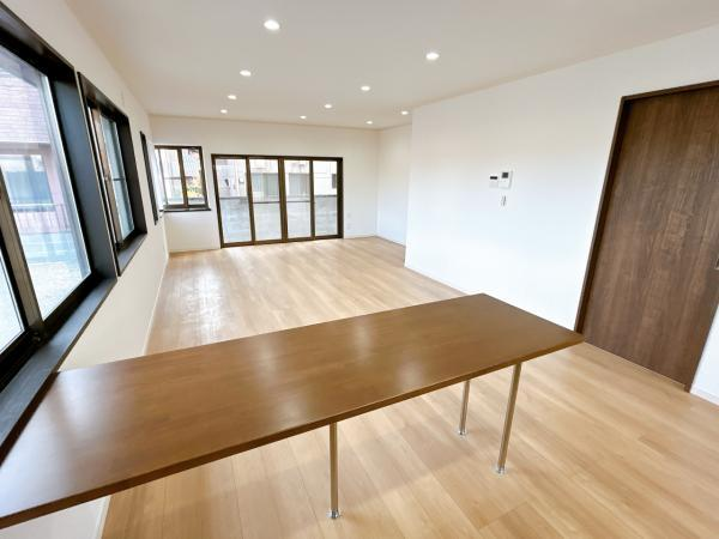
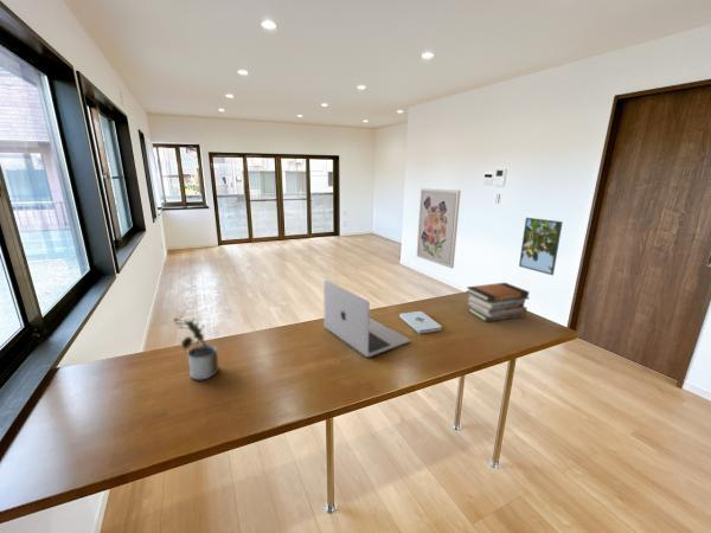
+ wall art [416,187,462,270]
+ notepad [398,310,443,335]
+ laptop [322,280,411,358]
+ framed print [518,217,564,276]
+ potted plant [172,312,220,381]
+ book stack [466,282,531,323]
